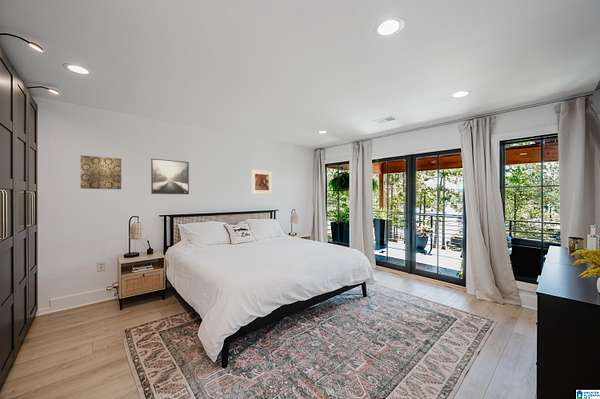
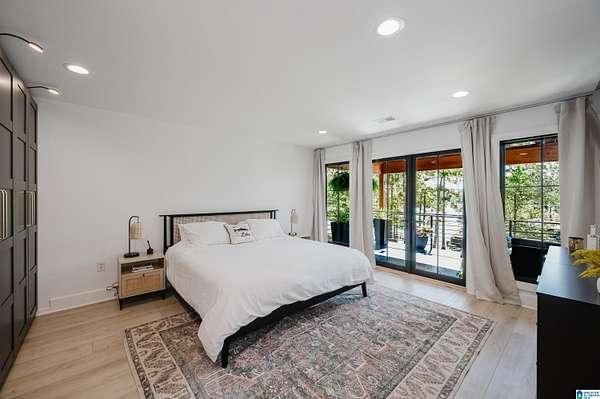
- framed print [150,158,190,195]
- wall art [79,154,122,190]
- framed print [250,169,273,195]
